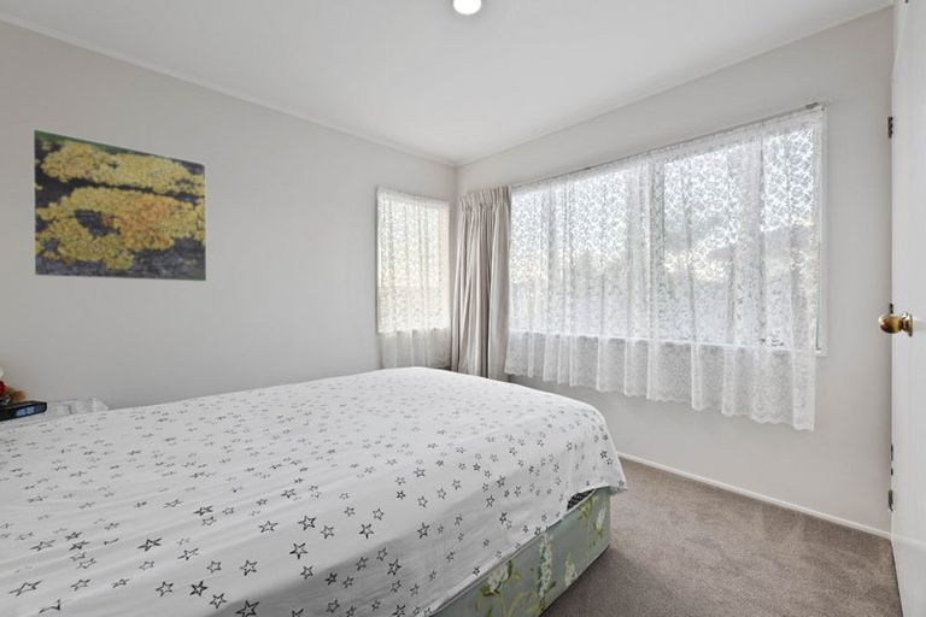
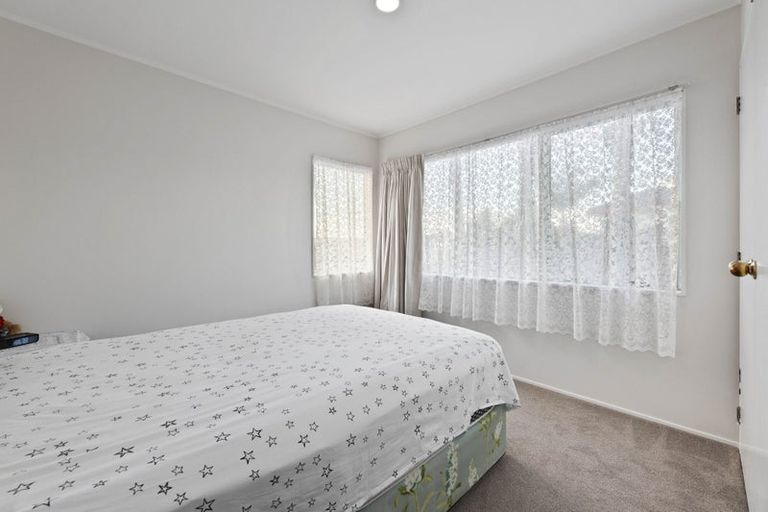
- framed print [31,128,209,283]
